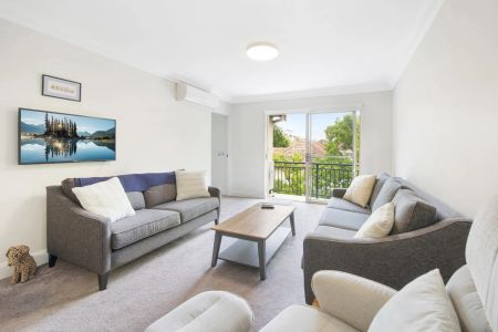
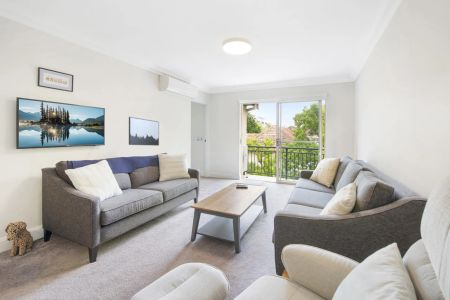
+ wall art [128,116,160,147]
